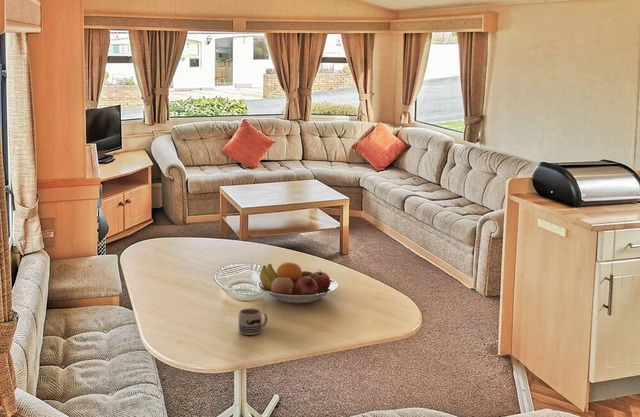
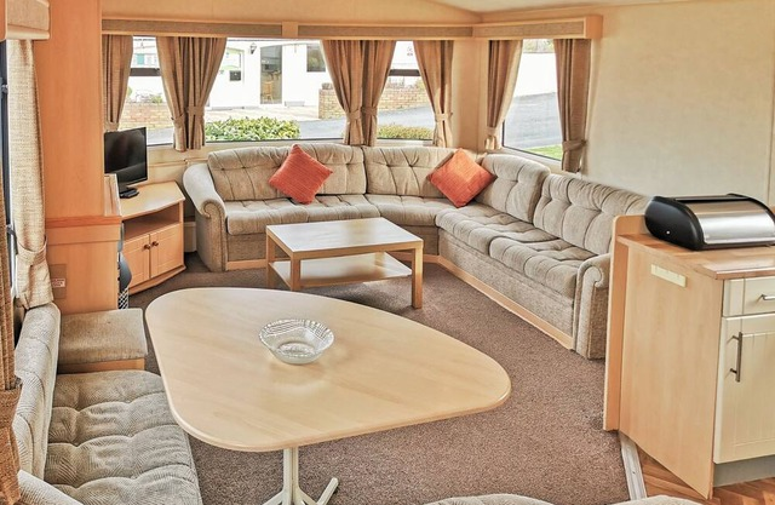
- mug [237,307,269,336]
- fruit bowl [256,261,339,304]
